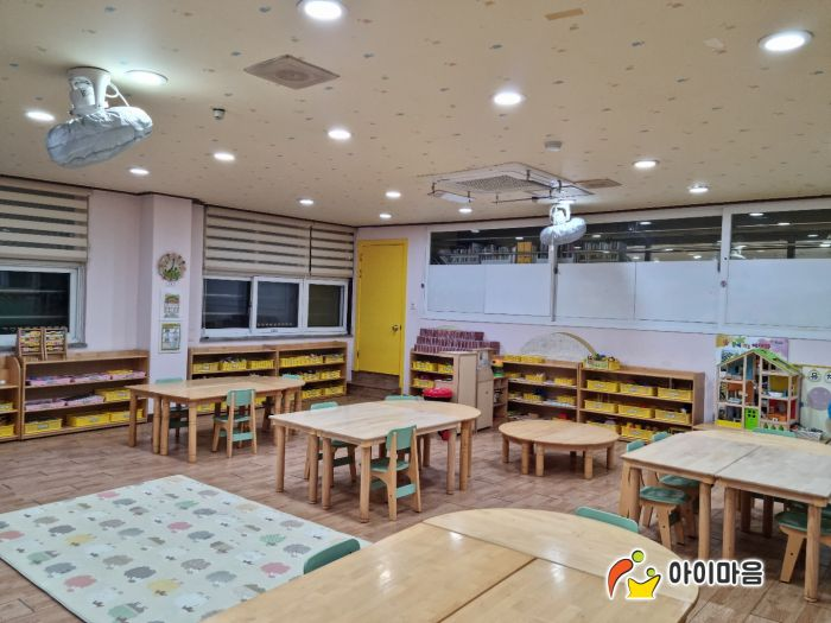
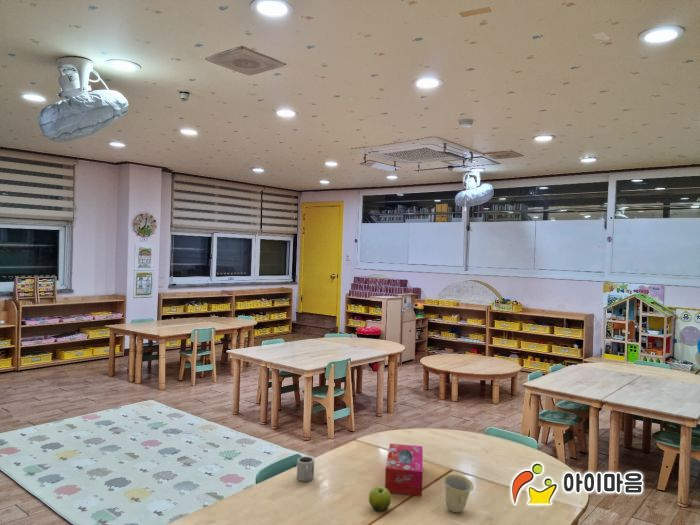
+ tissue box [384,443,424,497]
+ fruit [368,485,392,512]
+ cup [296,455,315,482]
+ cup [442,473,475,513]
